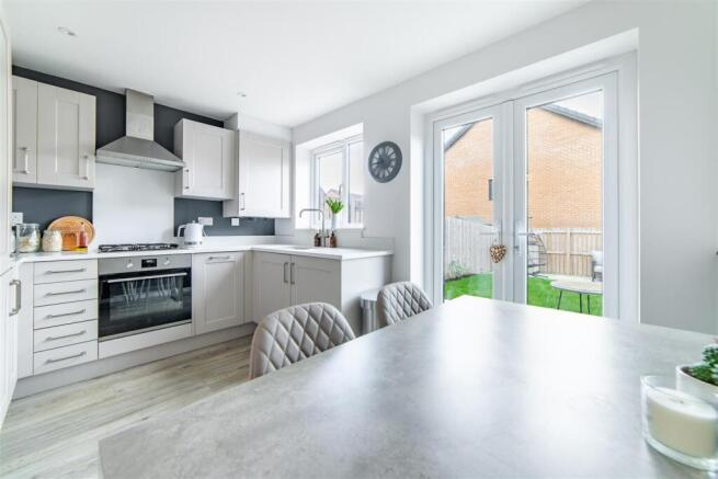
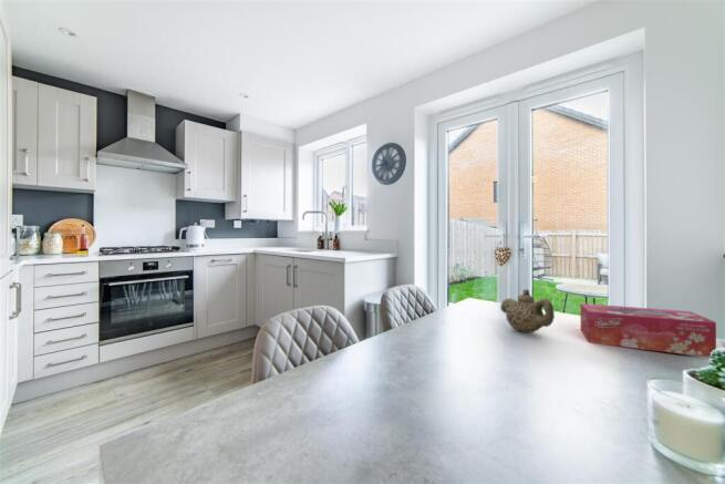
+ tissue box [579,302,717,358]
+ teapot [499,288,556,333]
